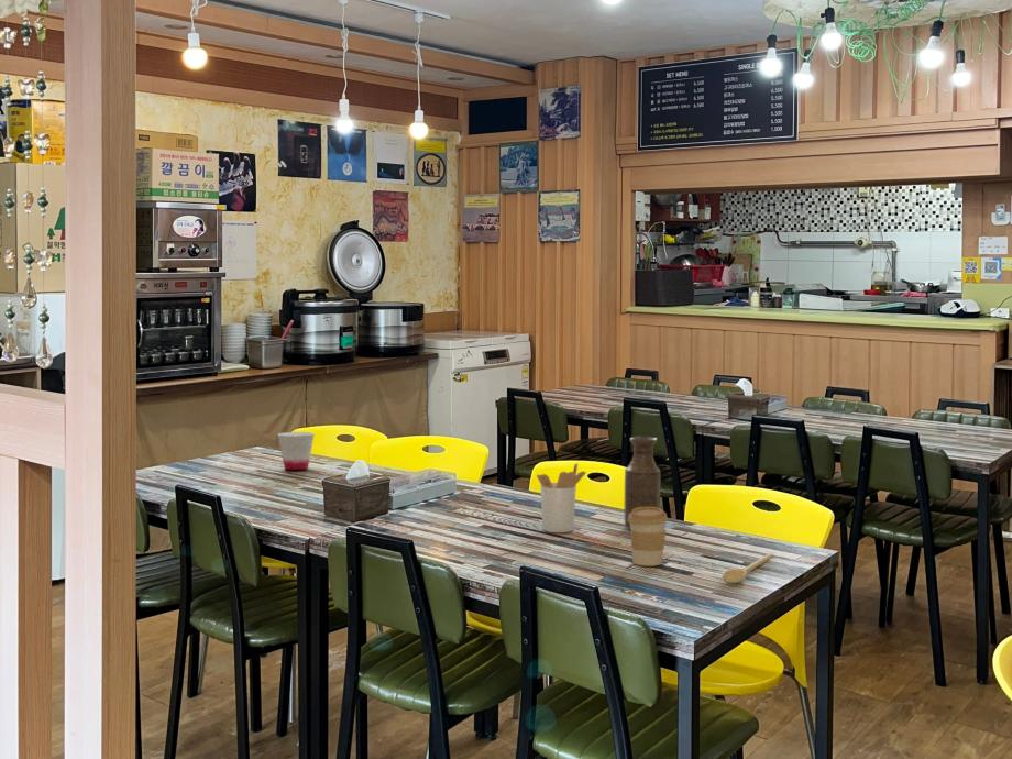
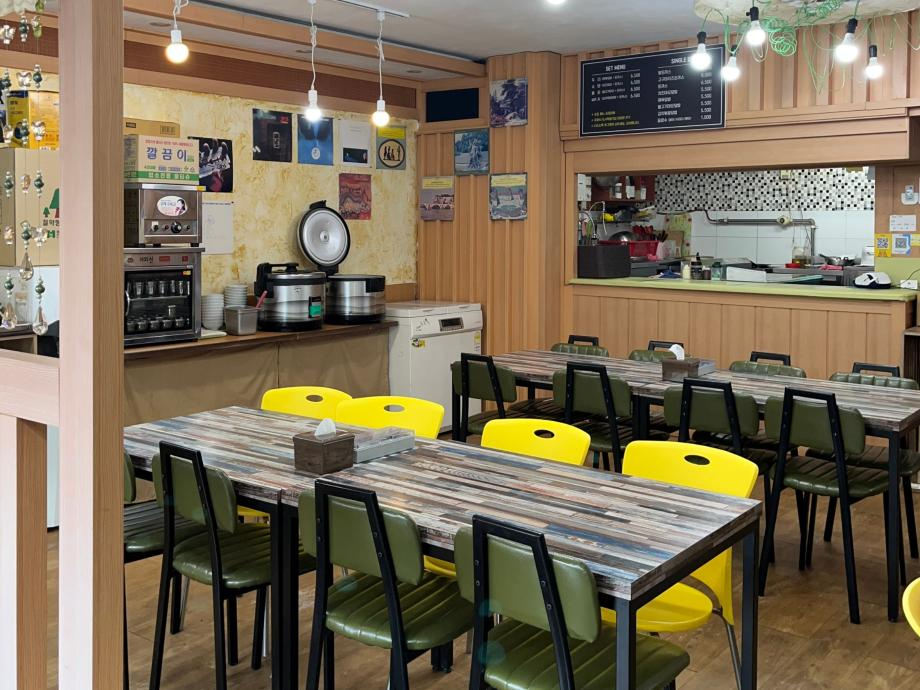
- spoon [722,552,774,584]
- bottle [623,436,661,530]
- utensil holder [536,462,587,534]
- coffee cup [628,507,669,568]
- cup [277,431,316,471]
